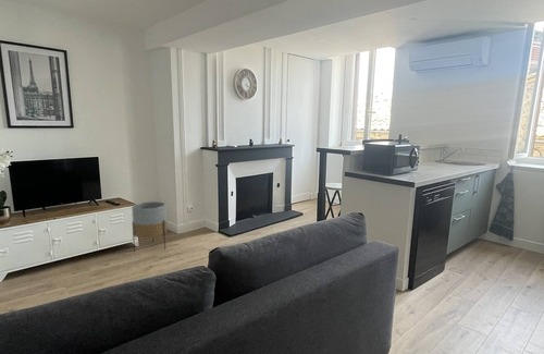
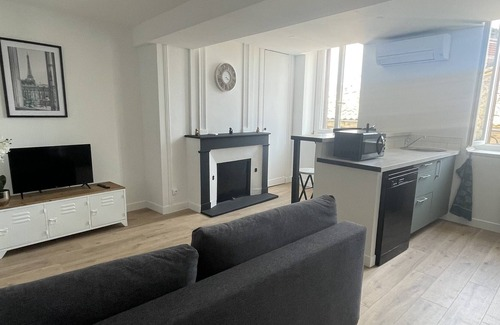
- planter [131,200,168,253]
